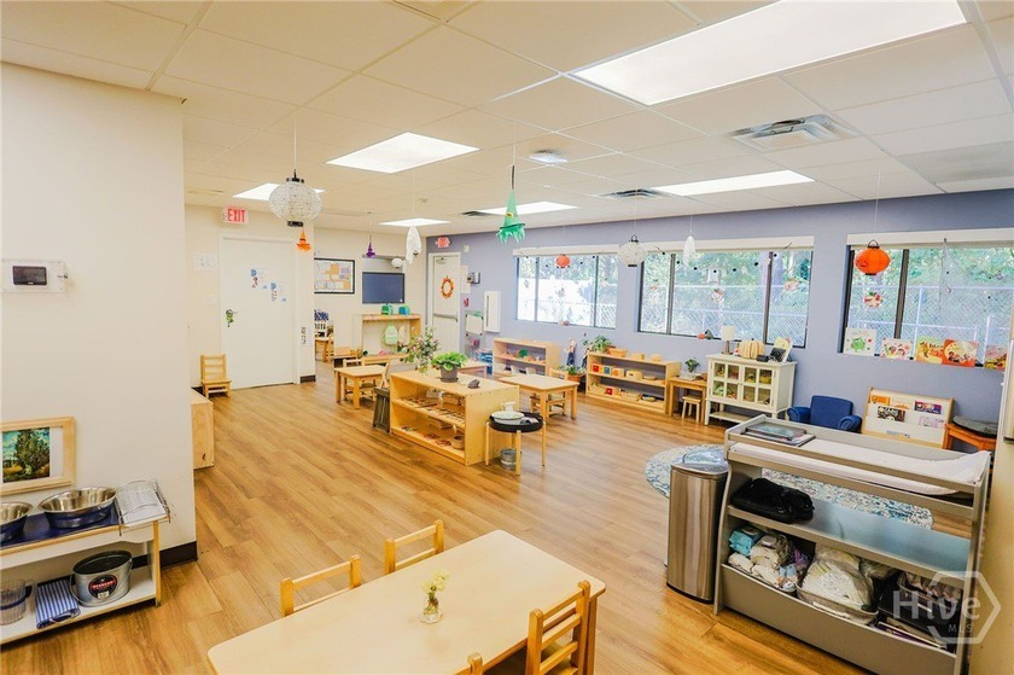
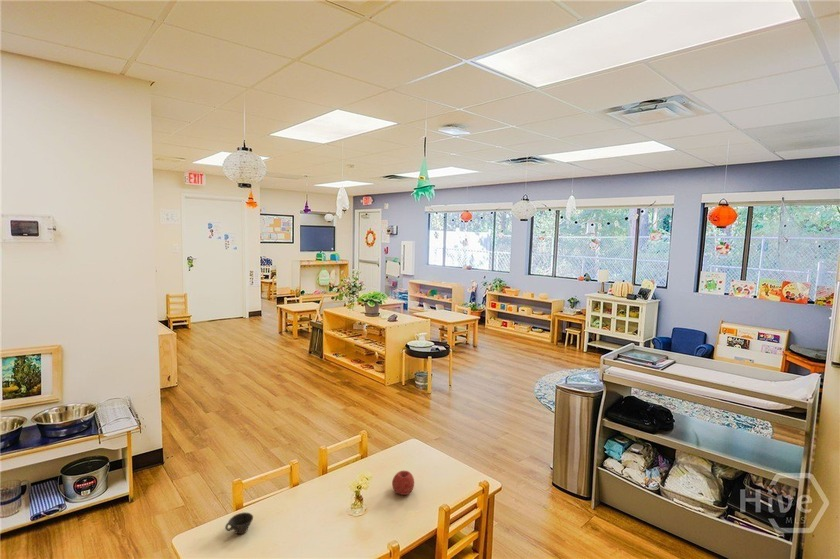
+ fruit [391,470,415,496]
+ cup [224,511,254,535]
